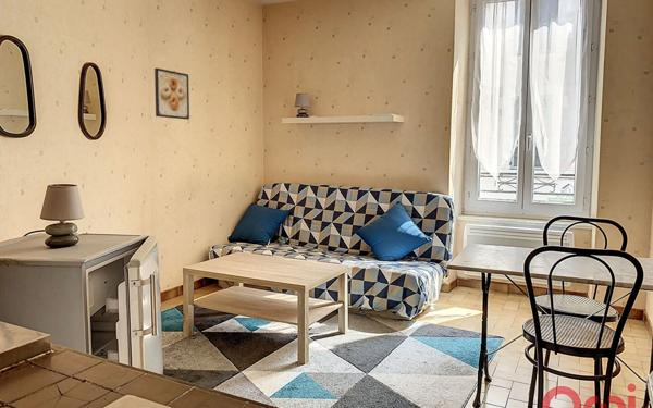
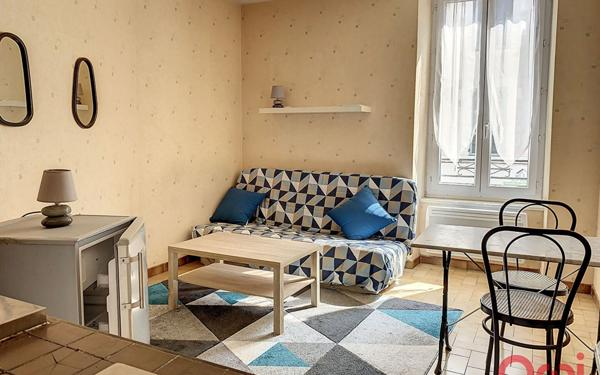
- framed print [153,67,190,121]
